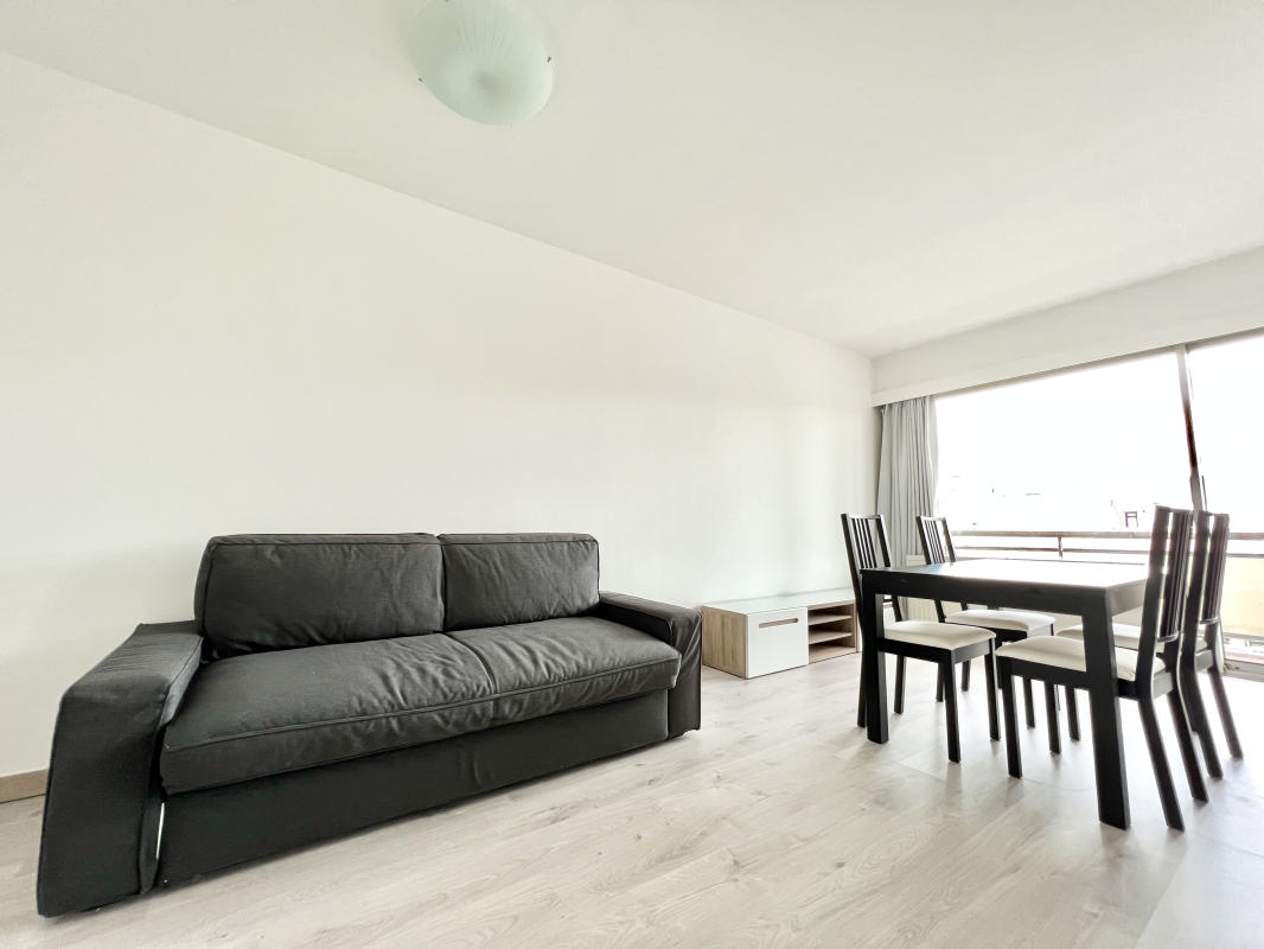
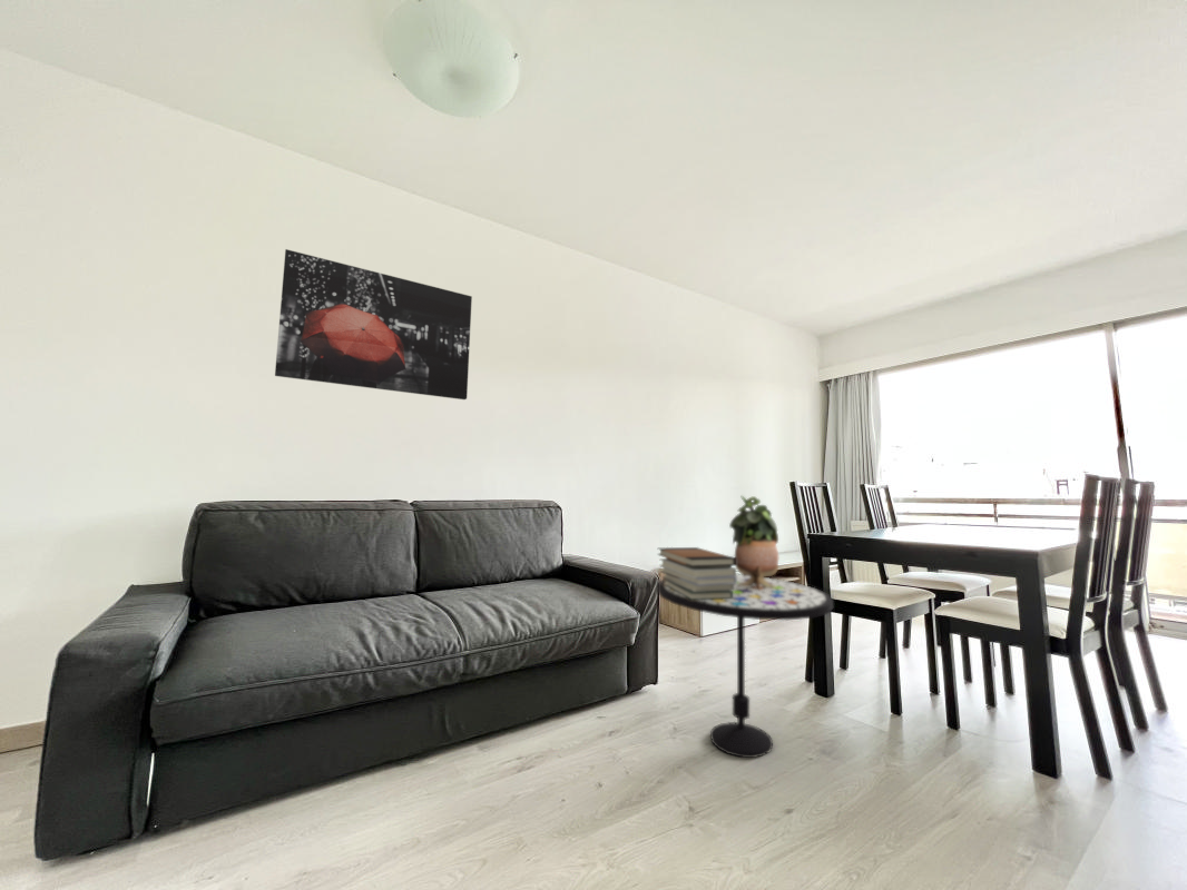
+ side table [657,573,834,759]
+ potted plant [728,494,779,590]
+ wall art [274,248,473,400]
+ book stack [656,546,737,600]
